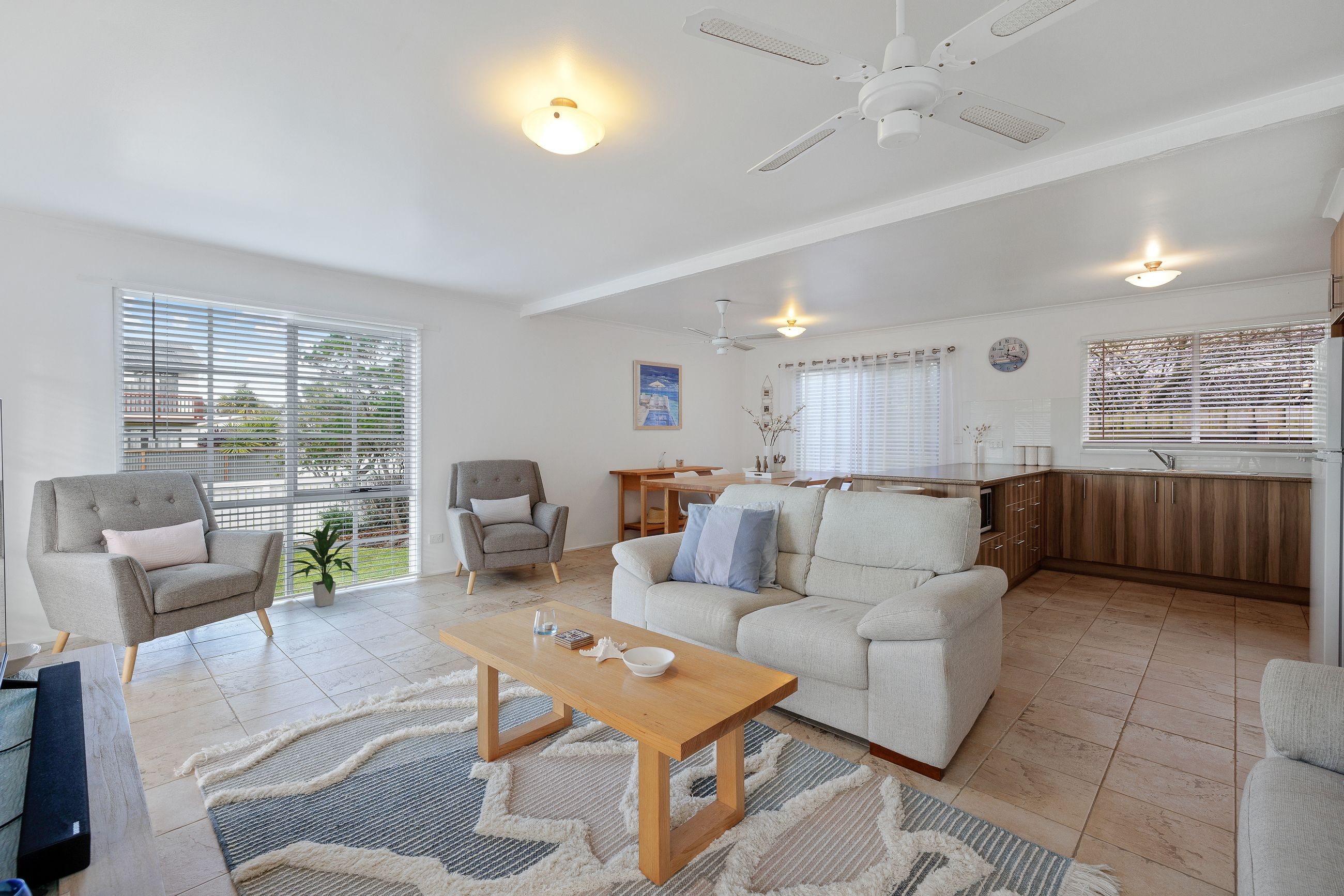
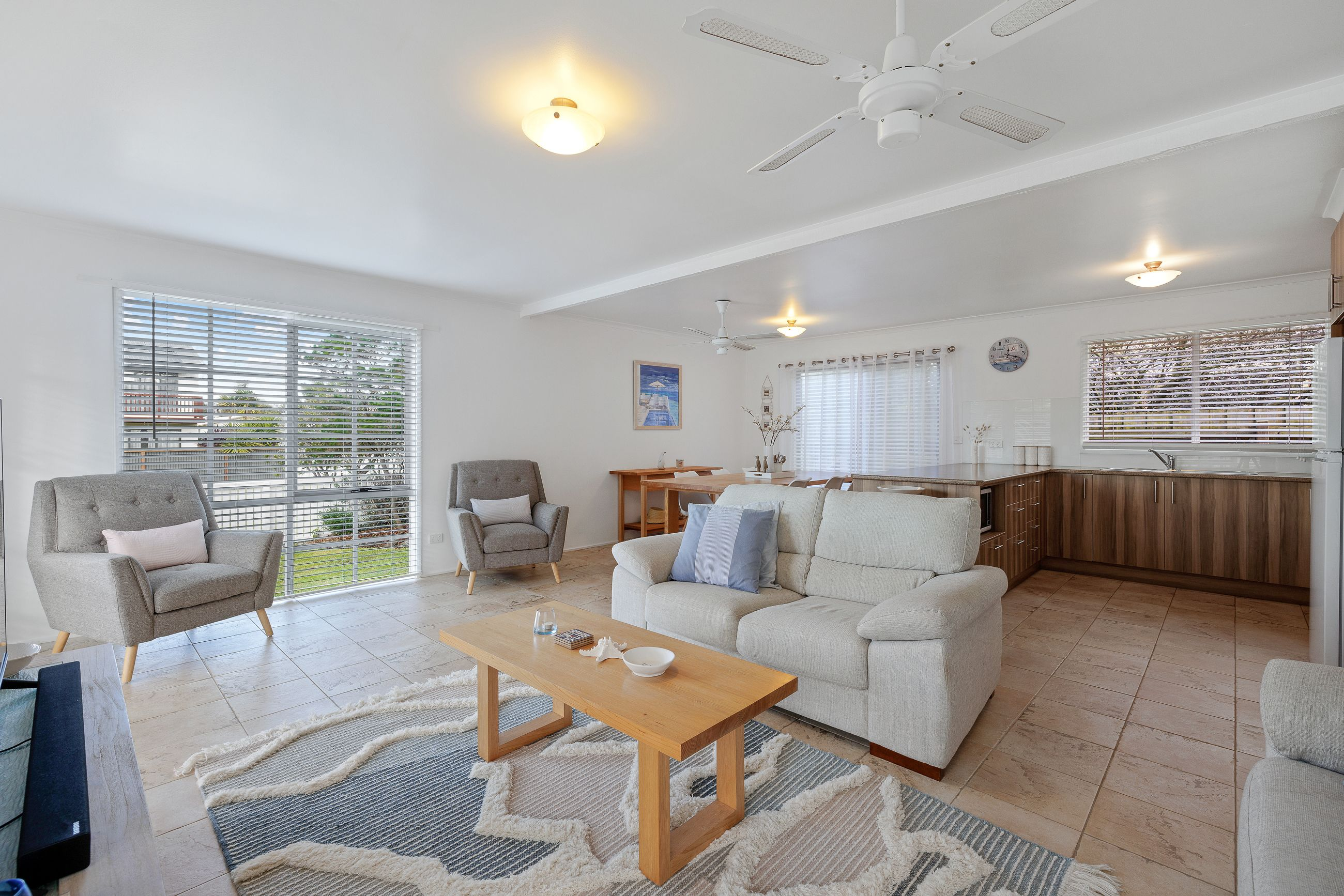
- indoor plant [285,519,358,607]
